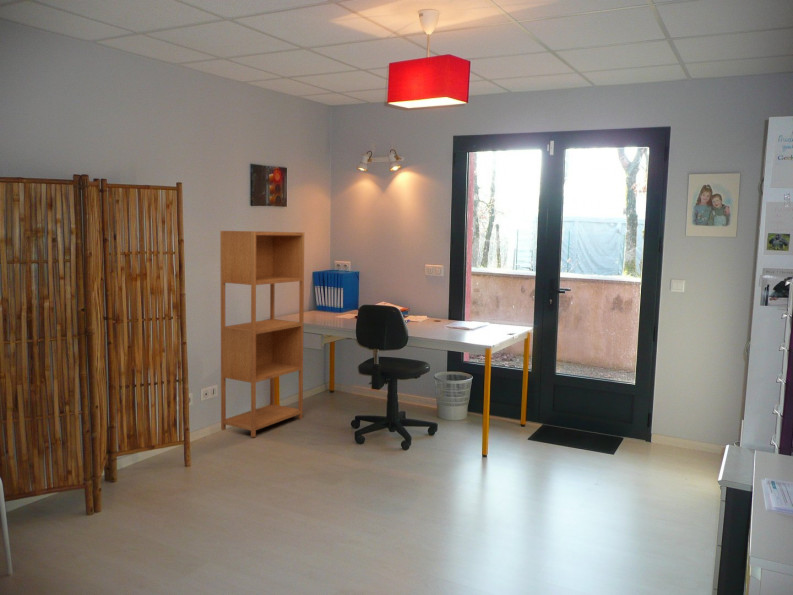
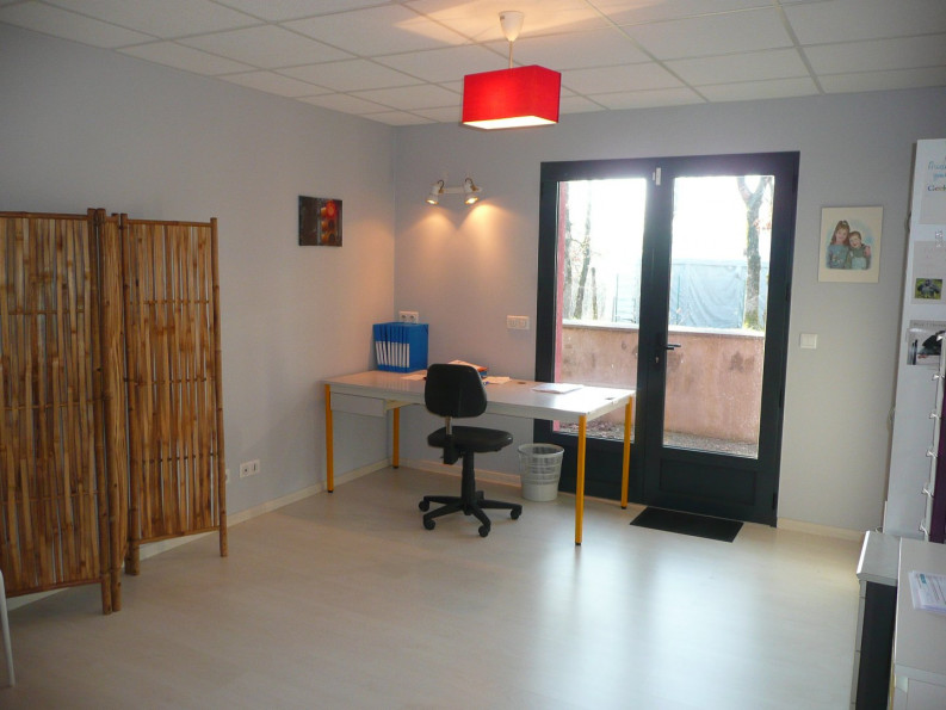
- bookcase [219,230,305,438]
